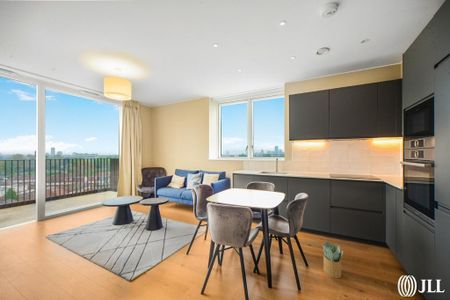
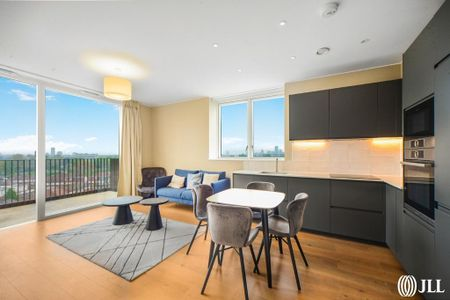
- potted plant [321,240,344,279]
